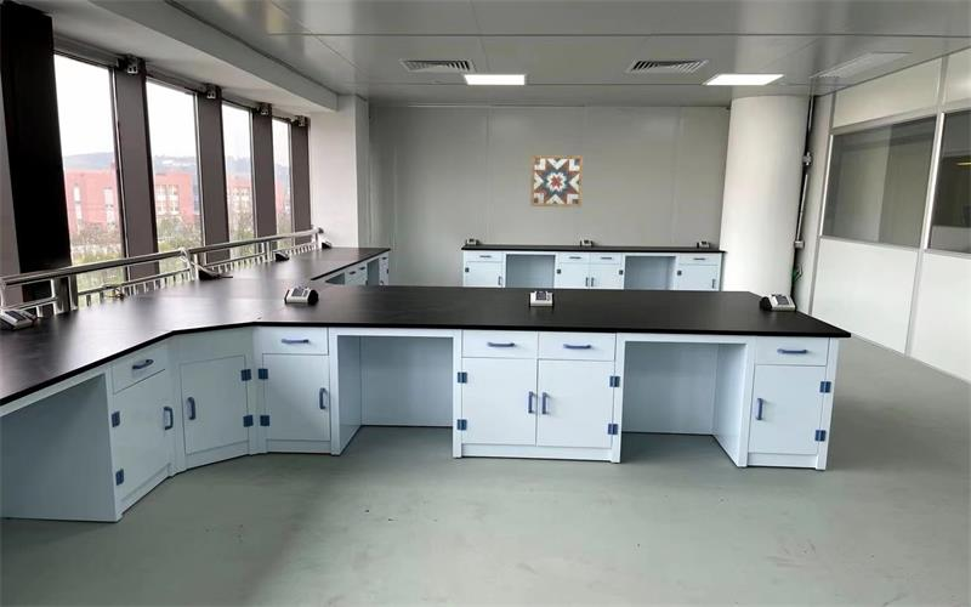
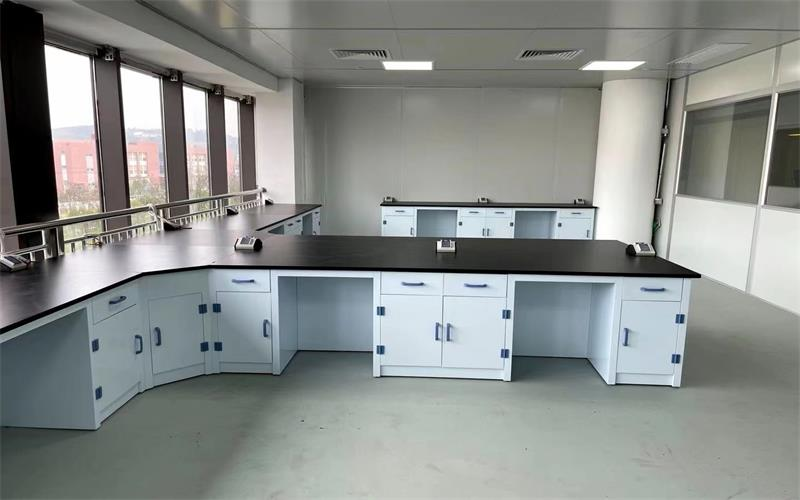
- wall art [529,154,584,209]
